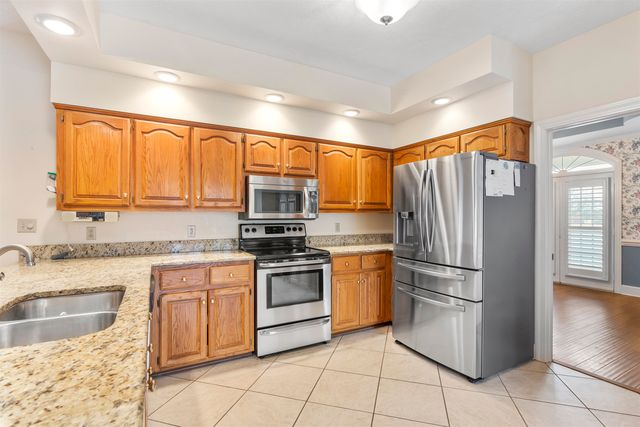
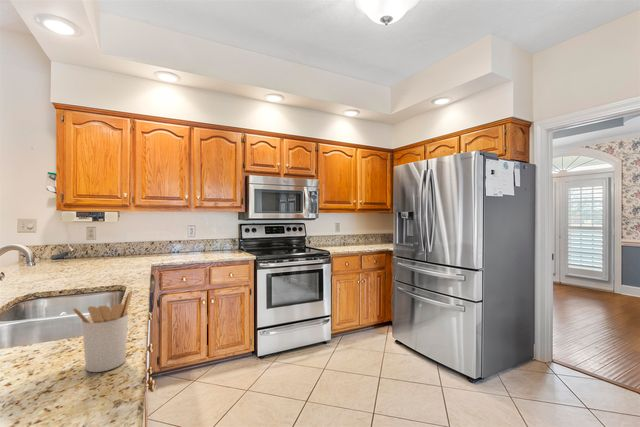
+ utensil holder [71,289,133,373]
